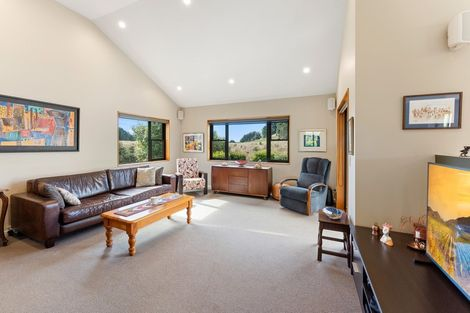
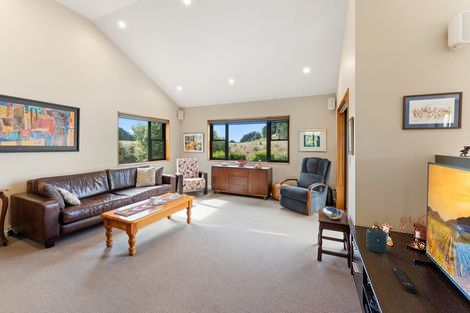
+ remote control [391,267,419,293]
+ speaker [365,227,388,254]
